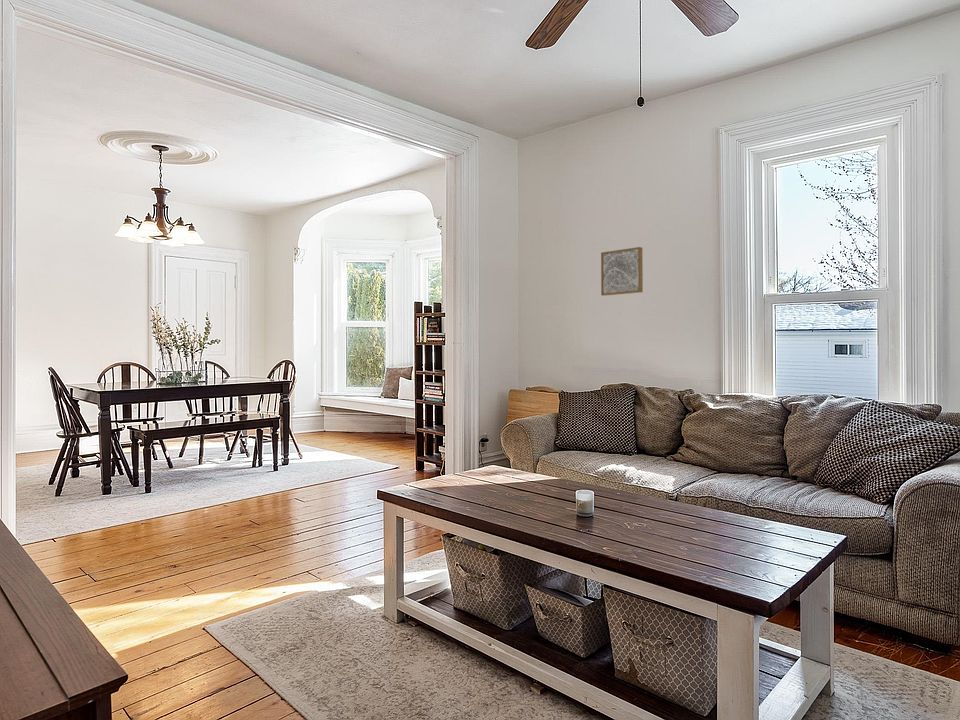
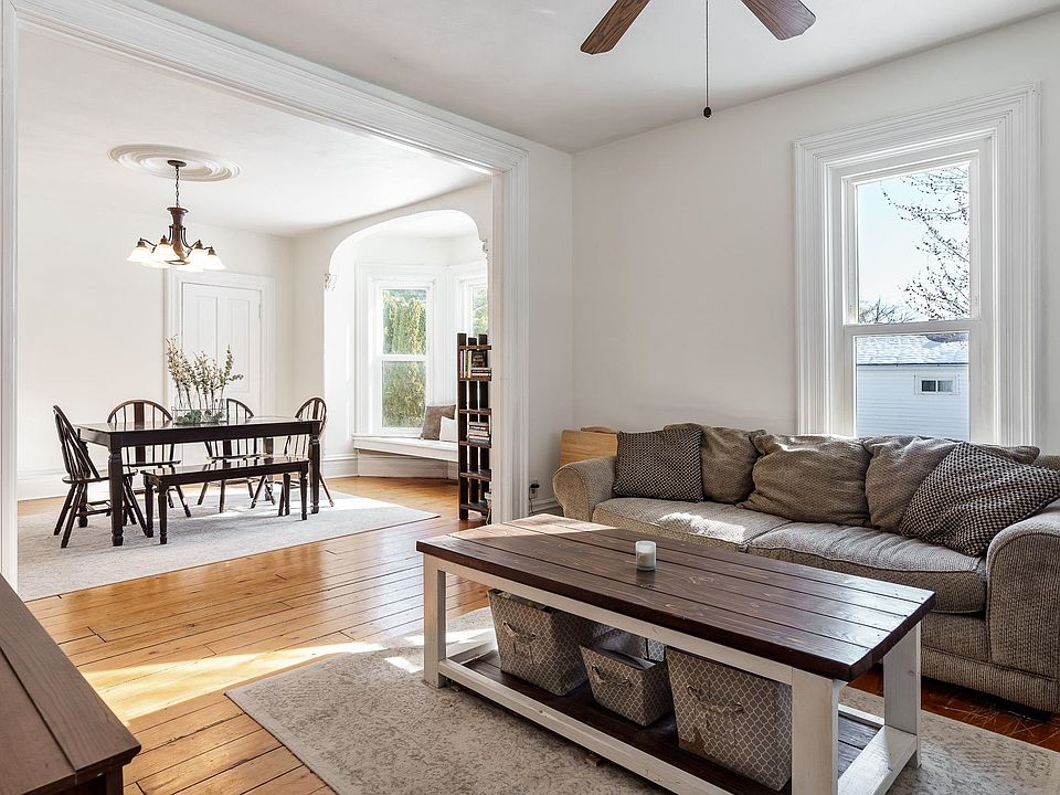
- wall art [600,246,644,297]
